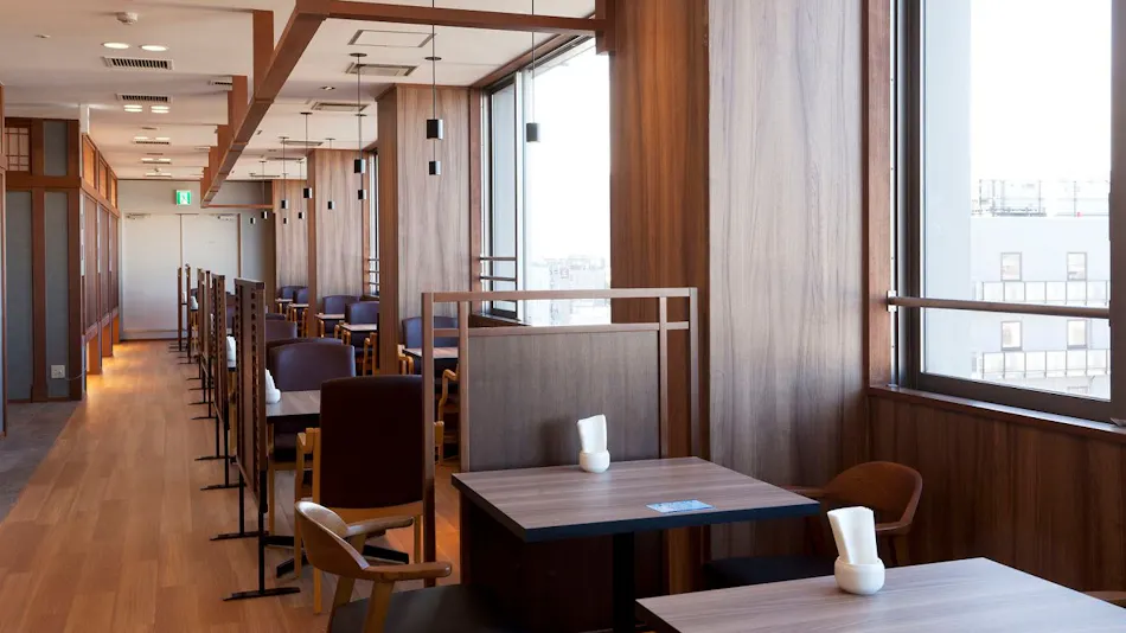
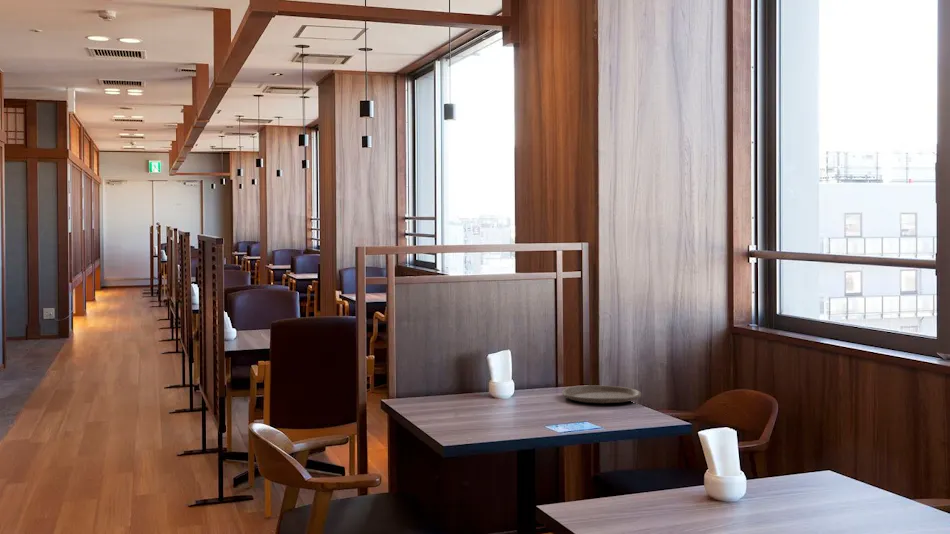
+ plate [561,384,642,404]
